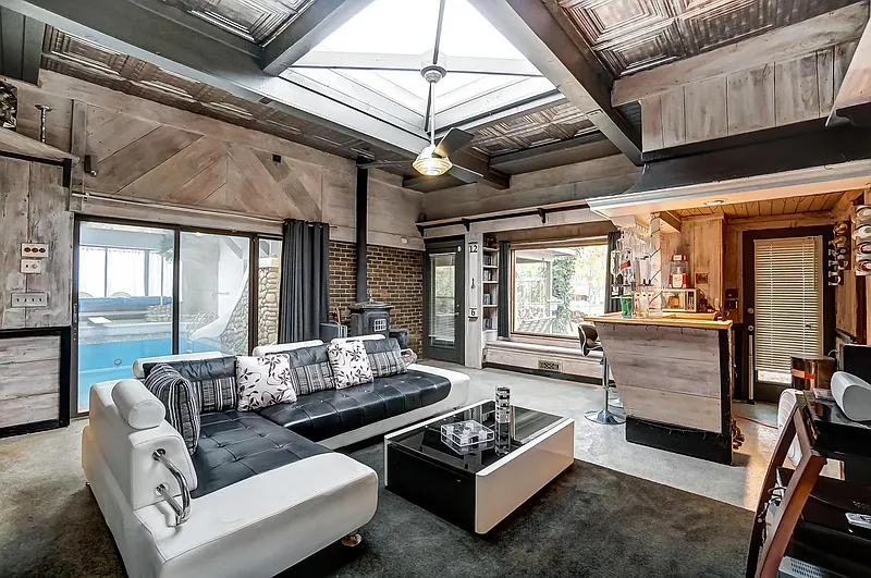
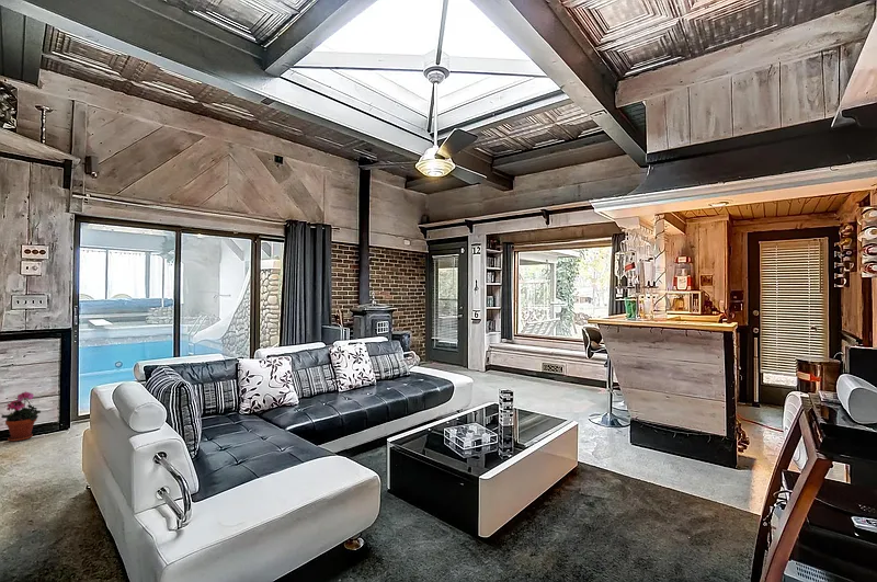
+ potted plant [0,390,42,443]
